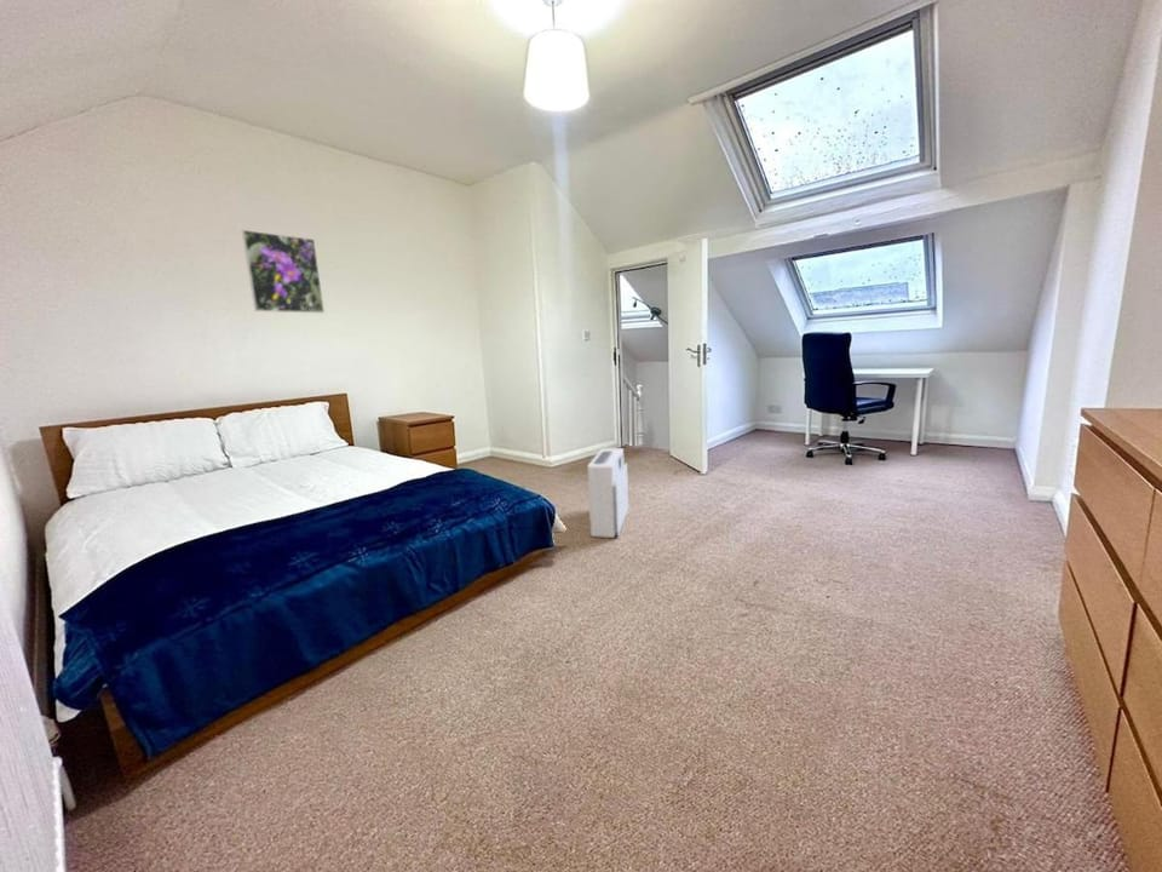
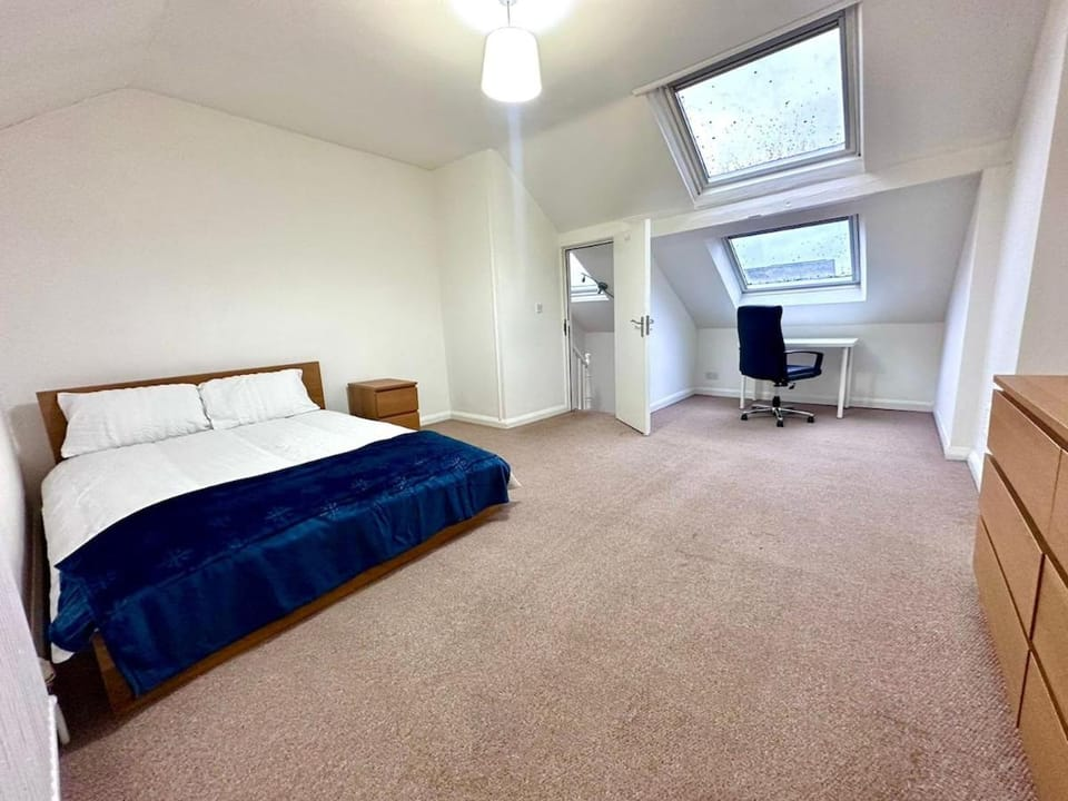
- air purifier [586,447,629,539]
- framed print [241,229,326,314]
